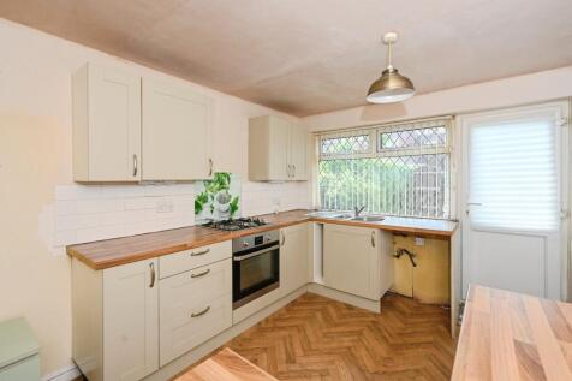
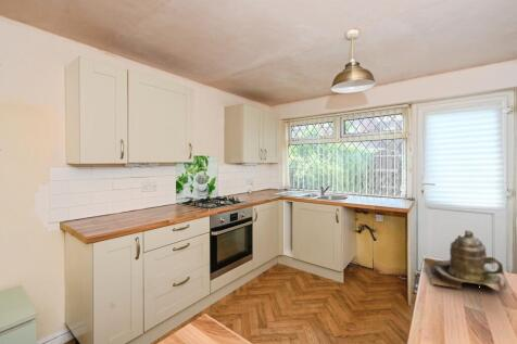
+ teapot [423,229,510,292]
